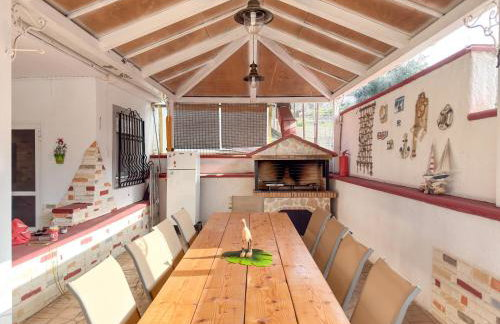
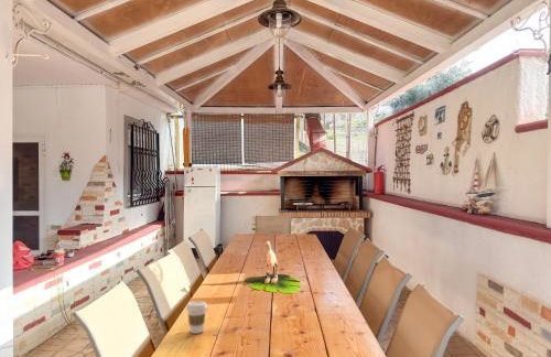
+ coffee cup [185,300,208,335]
